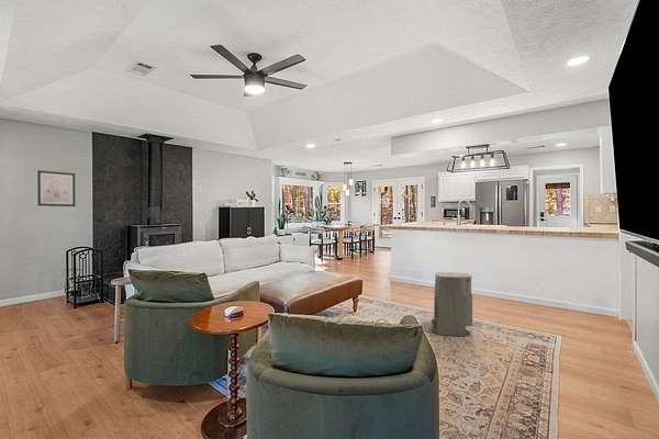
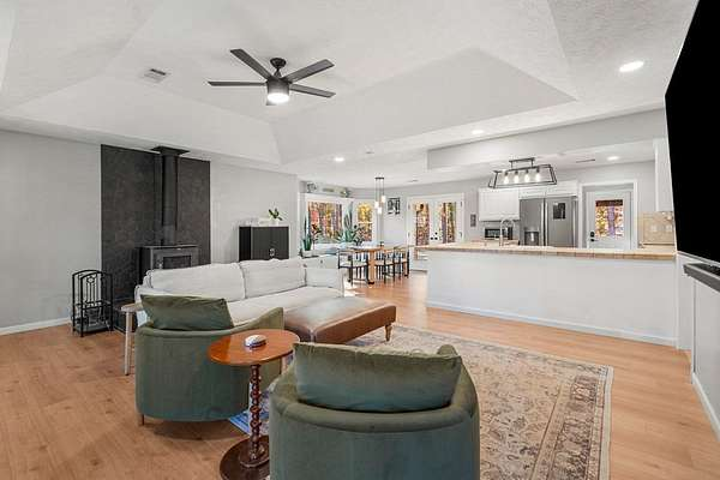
- wall art [36,169,76,207]
- air purifier [431,271,473,337]
